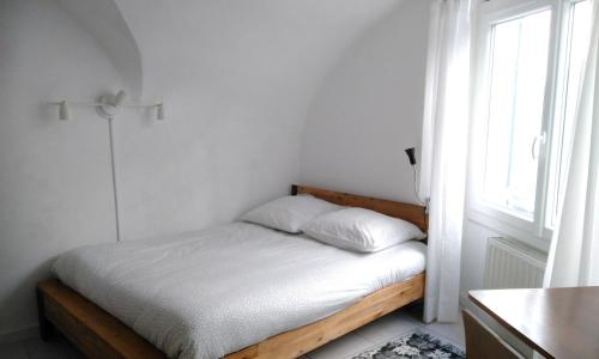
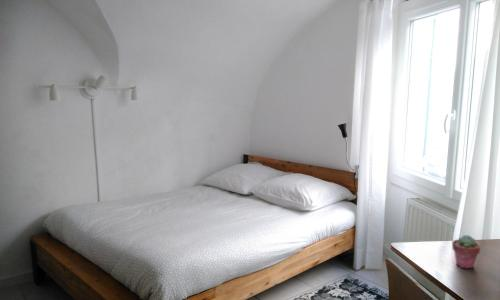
+ potted succulent [451,234,481,270]
